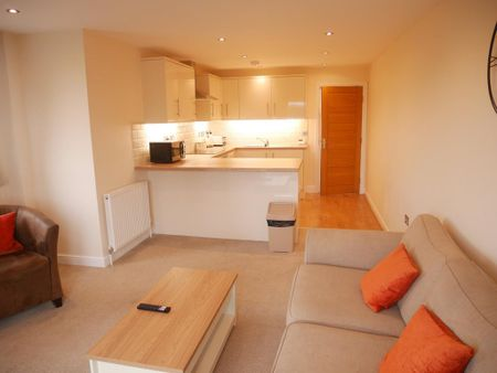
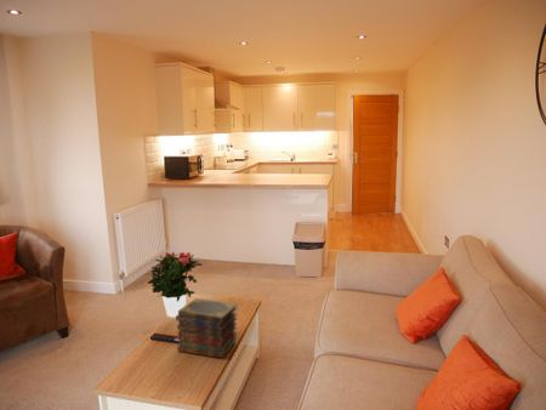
+ book stack [175,297,239,359]
+ potted flower [147,251,203,318]
